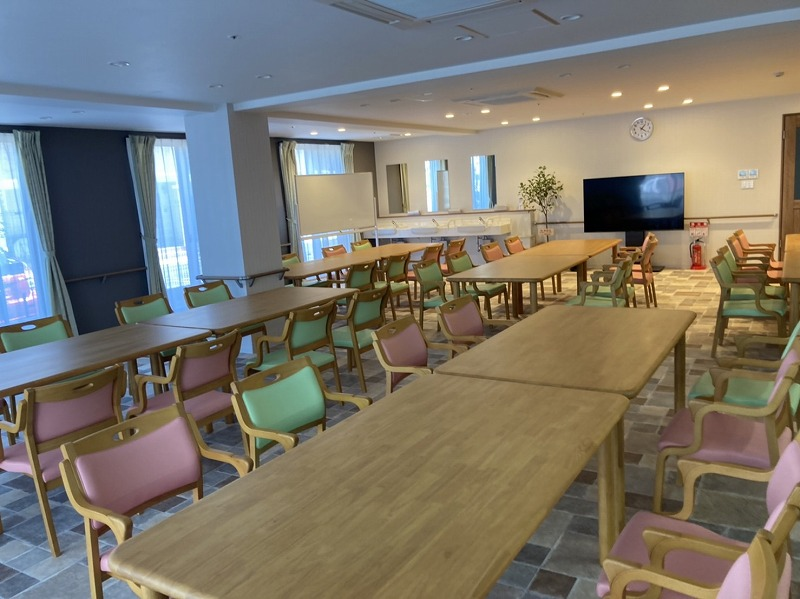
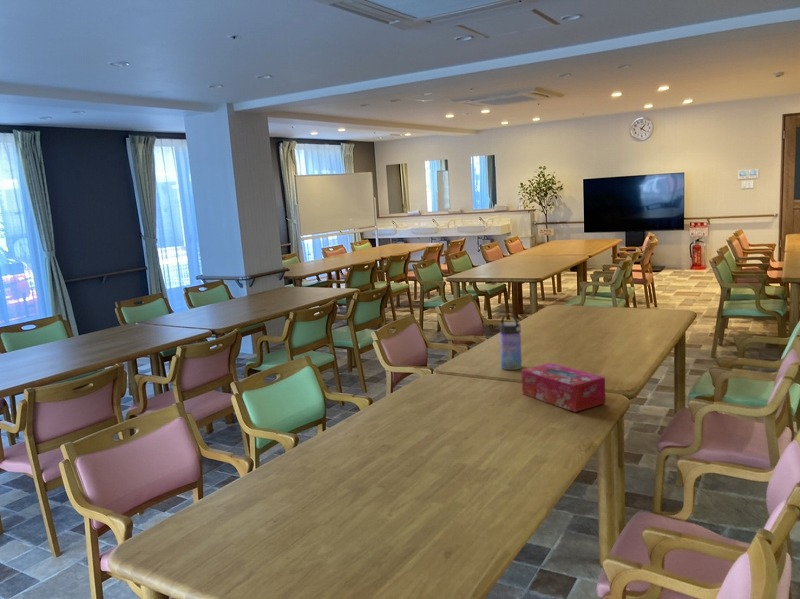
+ tissue box [521,362,606,413]
+ water bottle [499,313,523,371]
